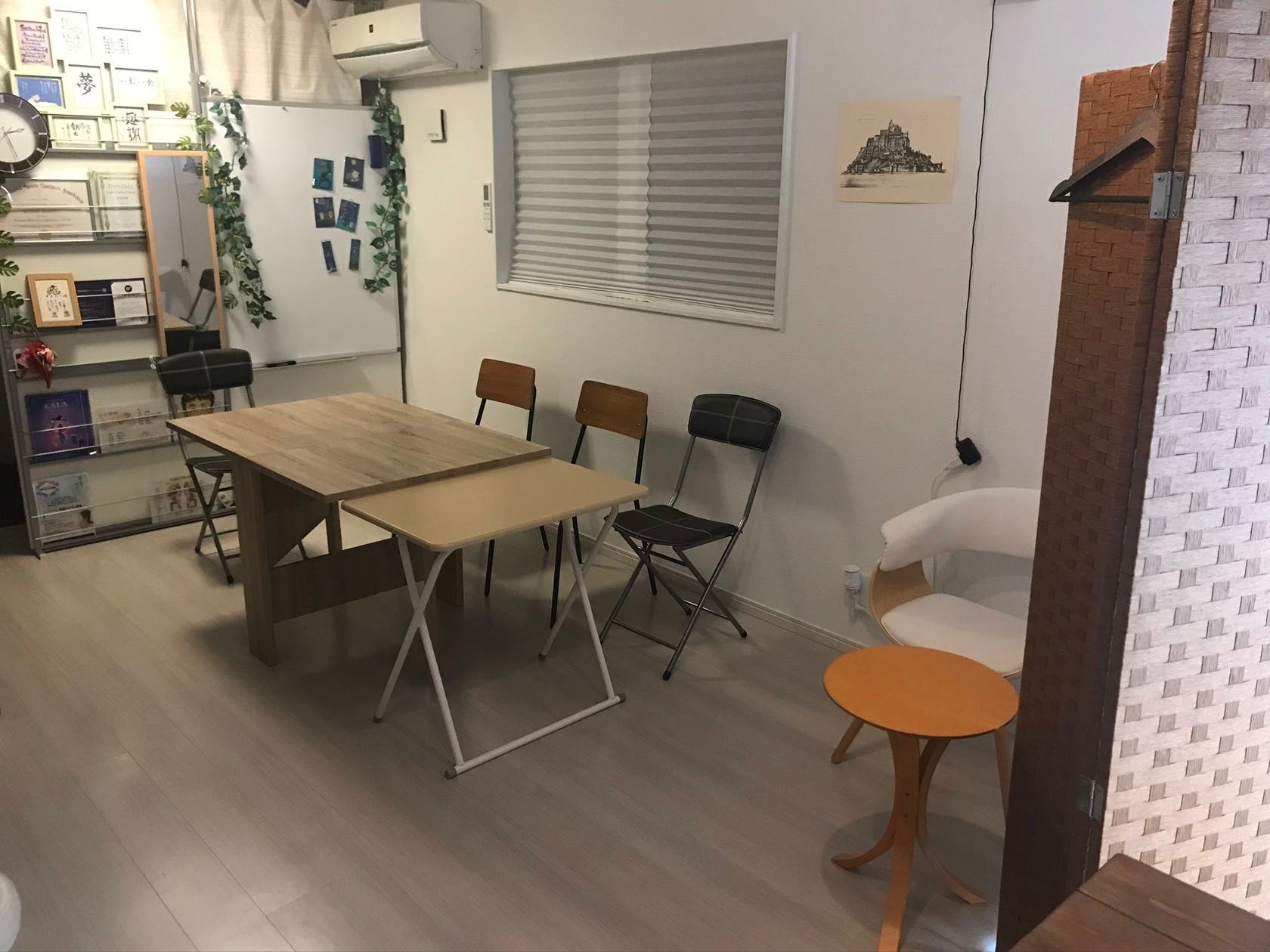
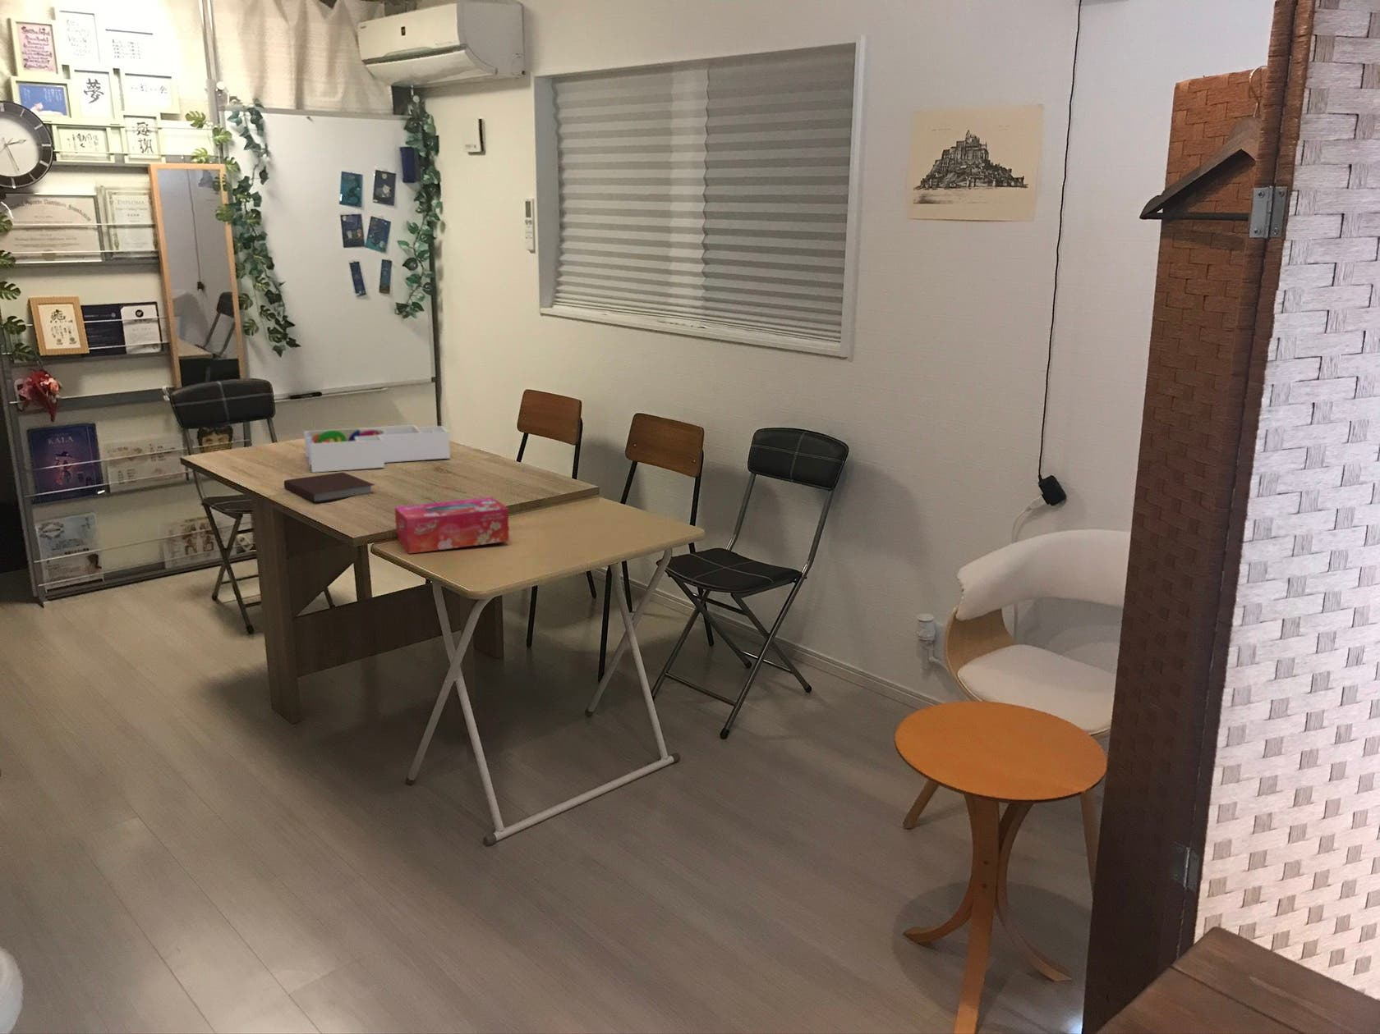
+ notebook [284,471,376,503]
+ tissue box [393,496,510,554]
+ desk organizer [303,425,451,474]
